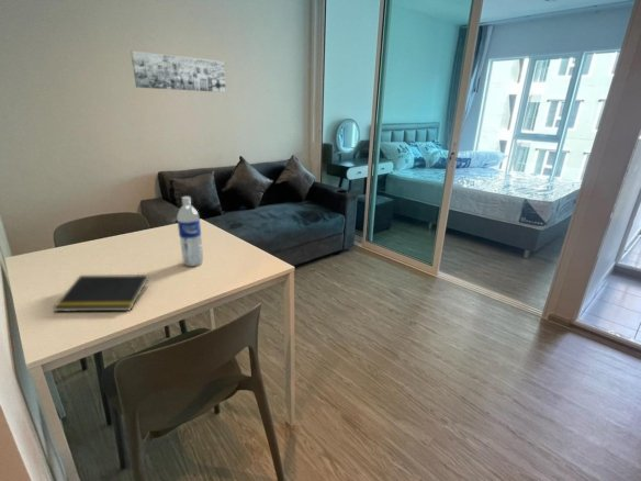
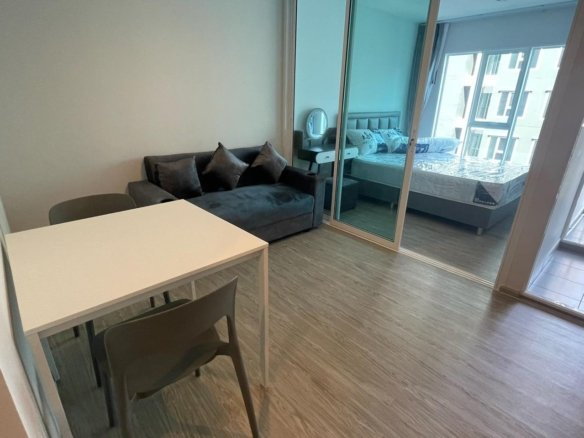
- water bottle [176,195,204,267]
- notepad [52,273,149,313]
- wall art [130,49,227,93]
